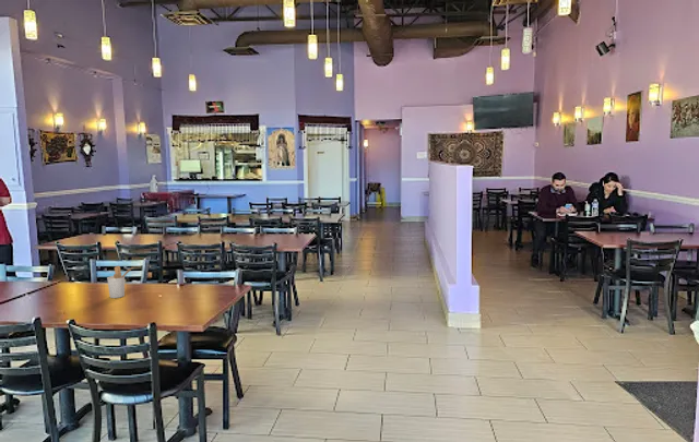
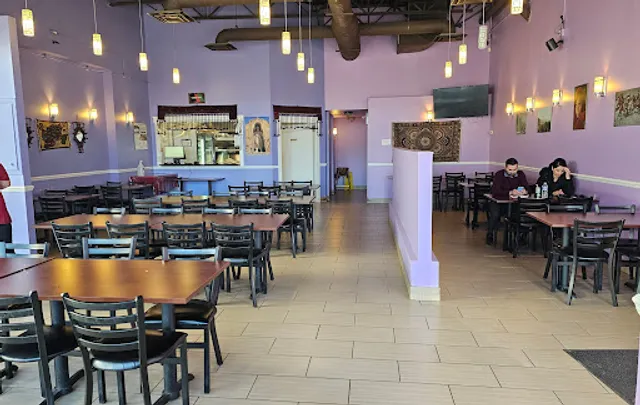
- utensil holder [106,265,132,299]
